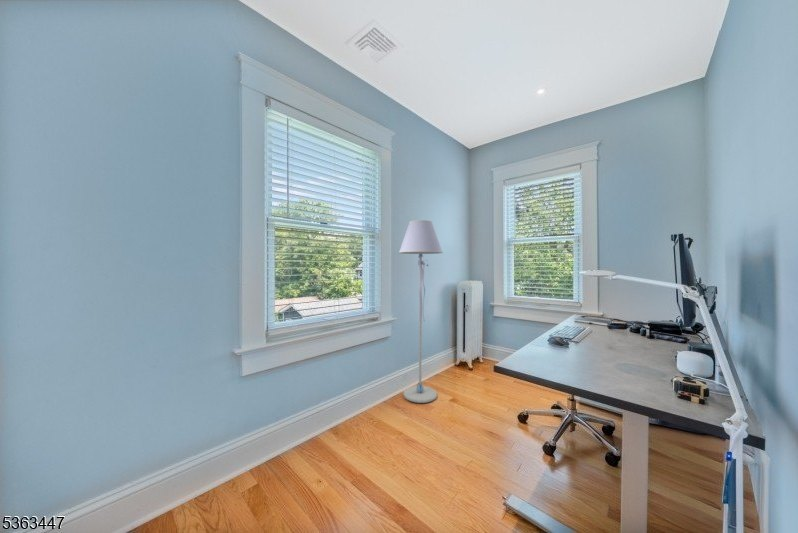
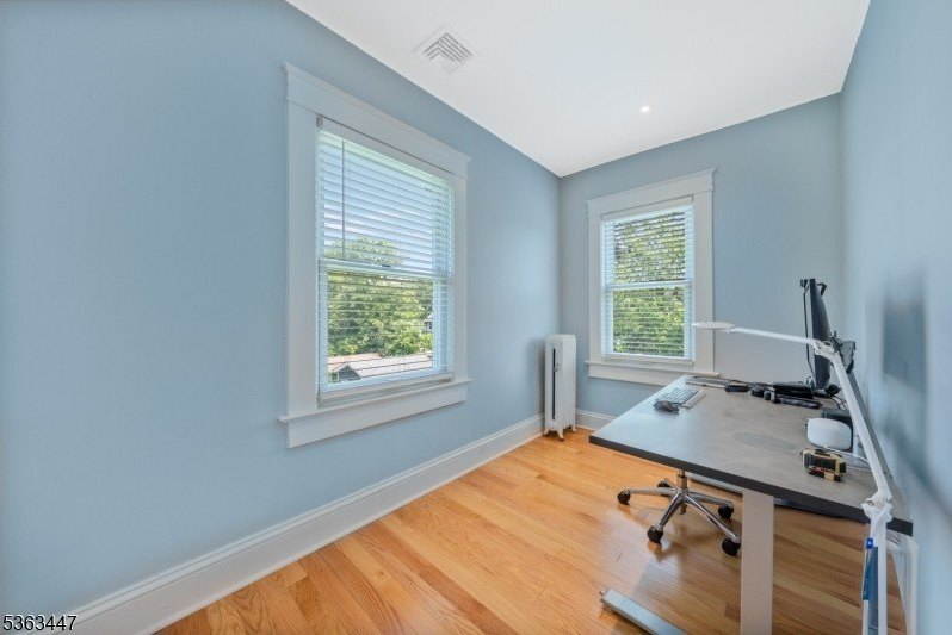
- floor lamp [398,219,444,404]
